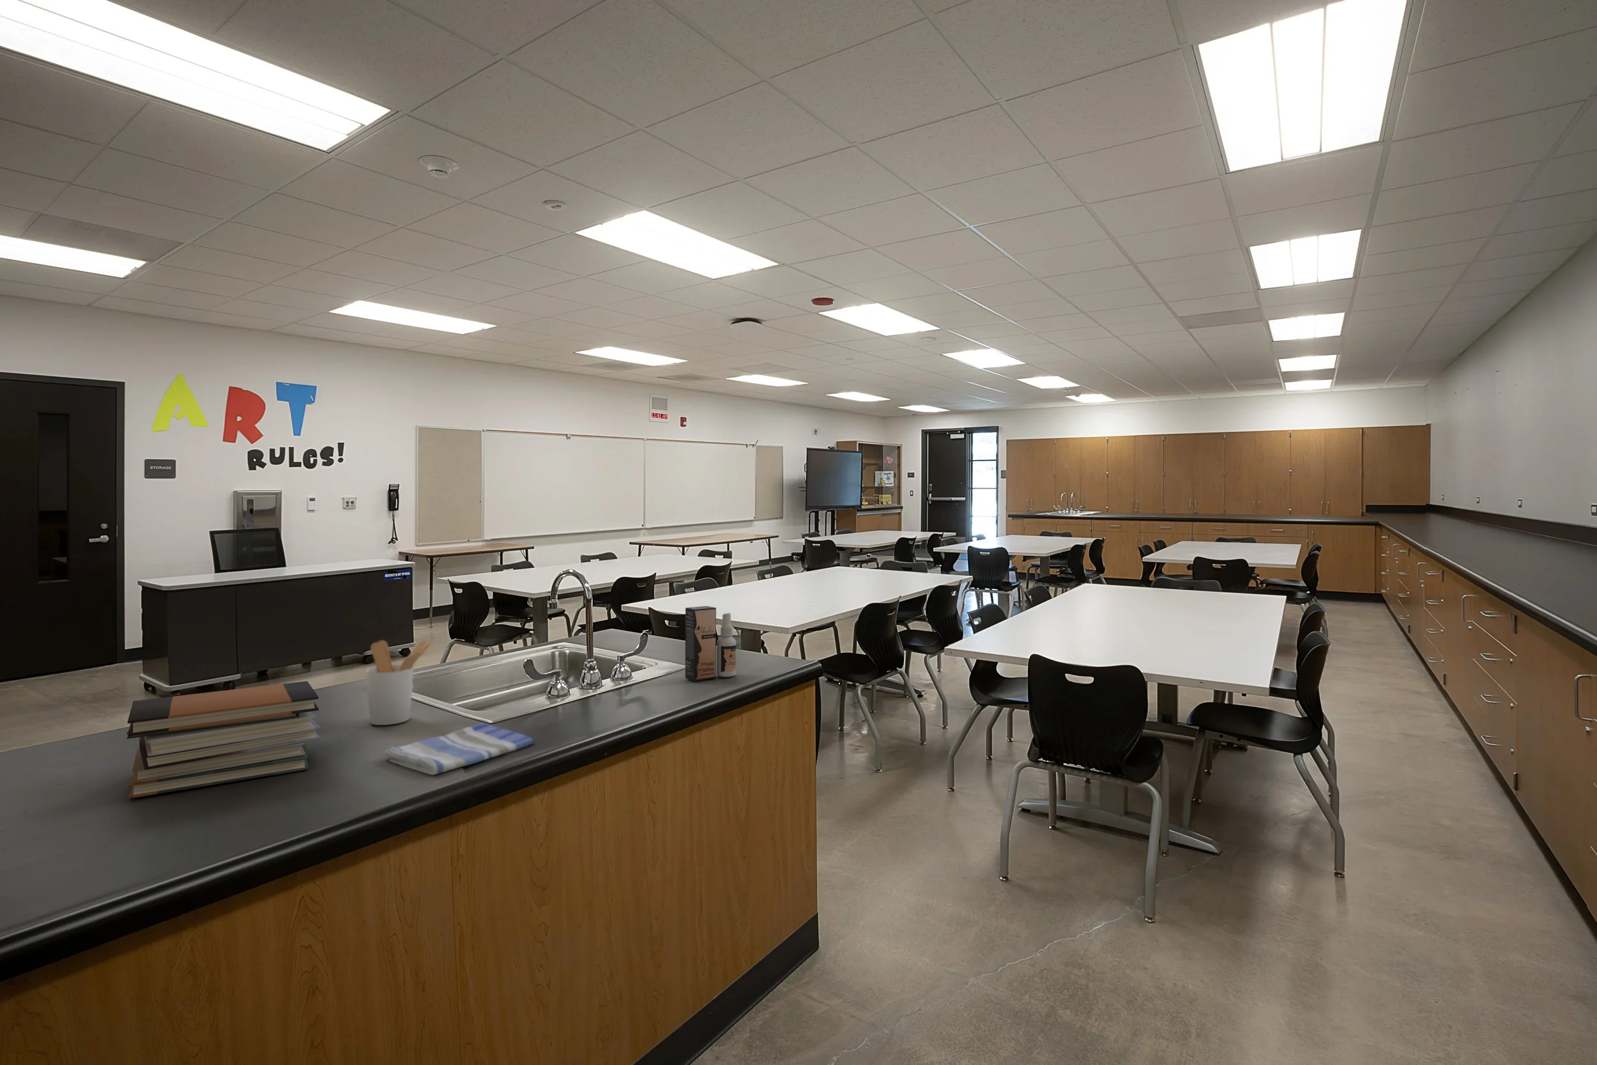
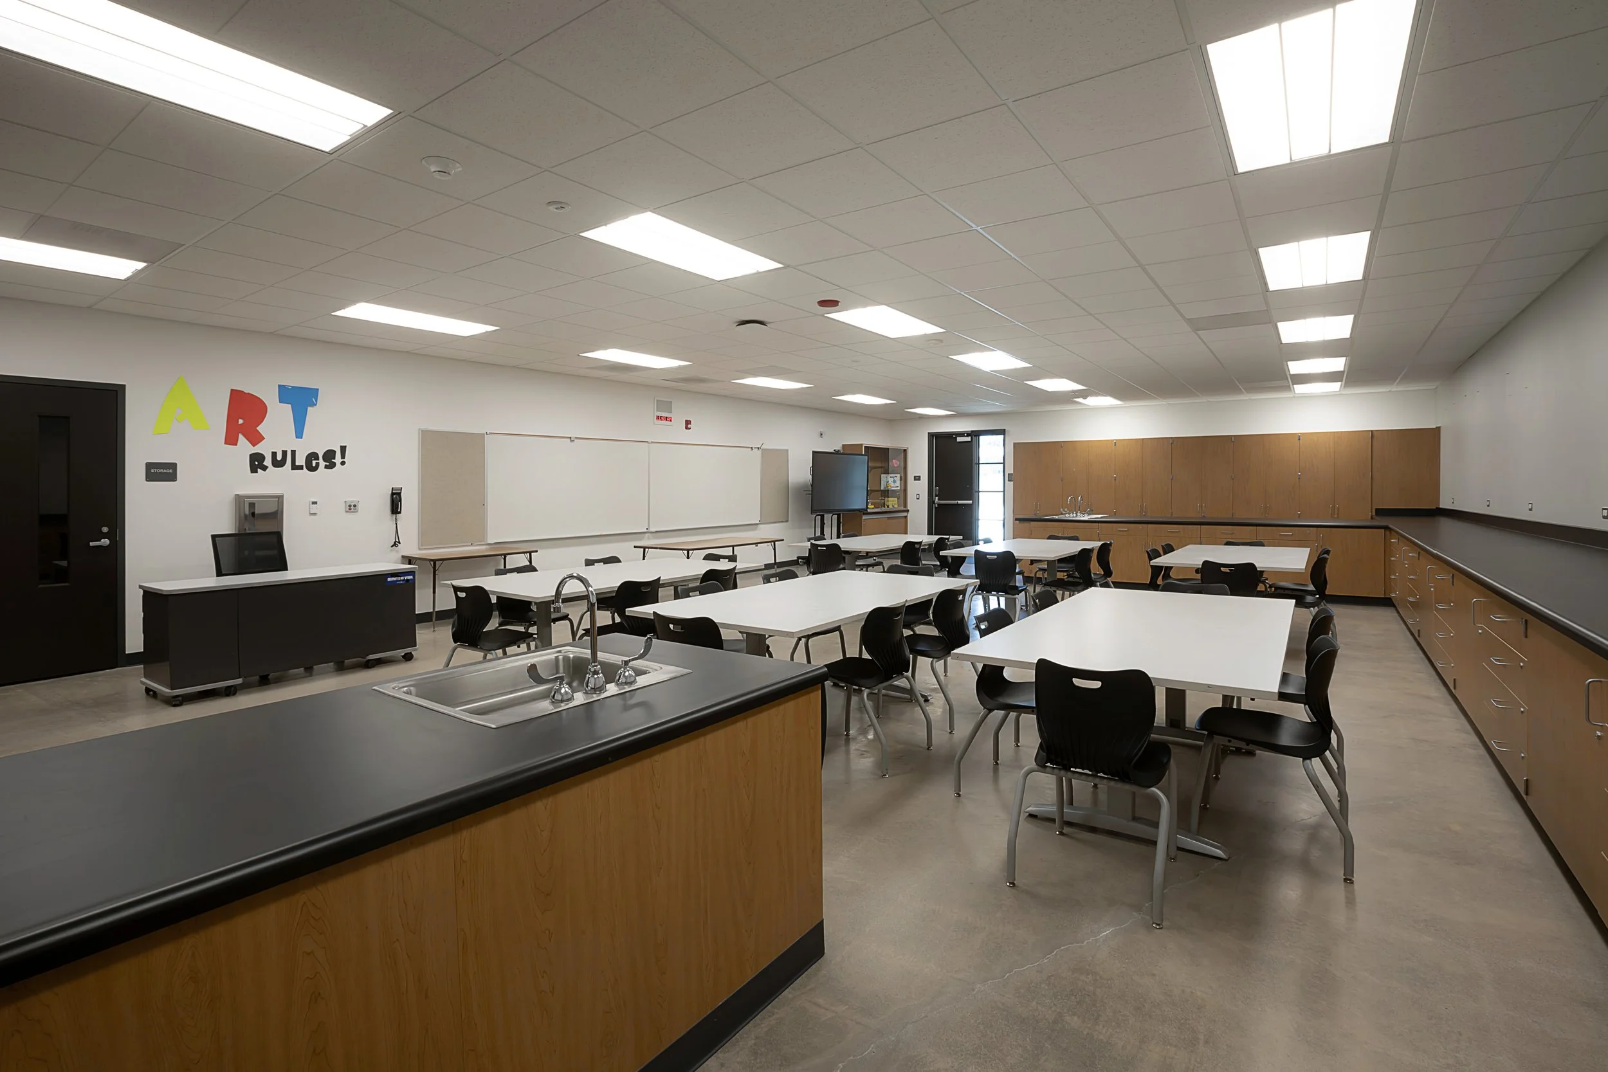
- dish towel [384,723,536,776]
- book stack [126,680,321,799]
- spray bottle [684,606,737,682]
- utensil holder [366,639,433,726]
